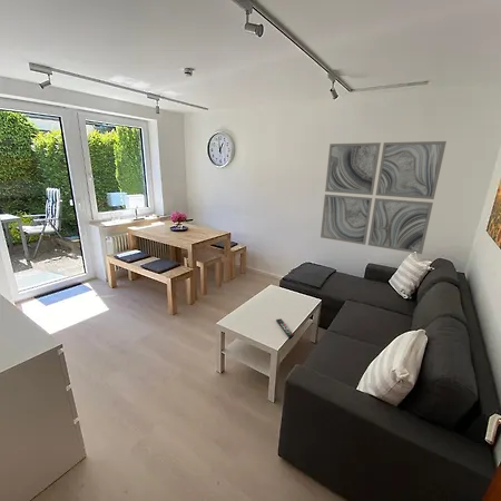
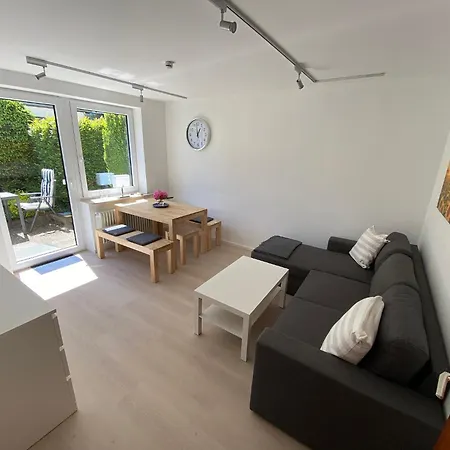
- remote control [275,317,295,338]
- wall art [320,140,448,255]
